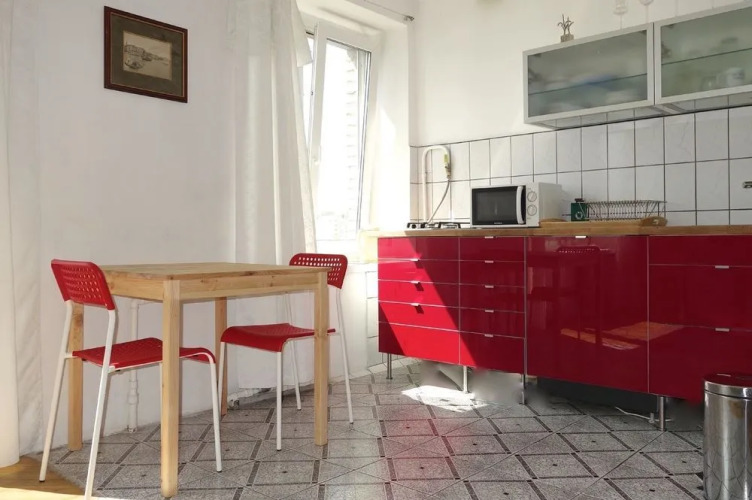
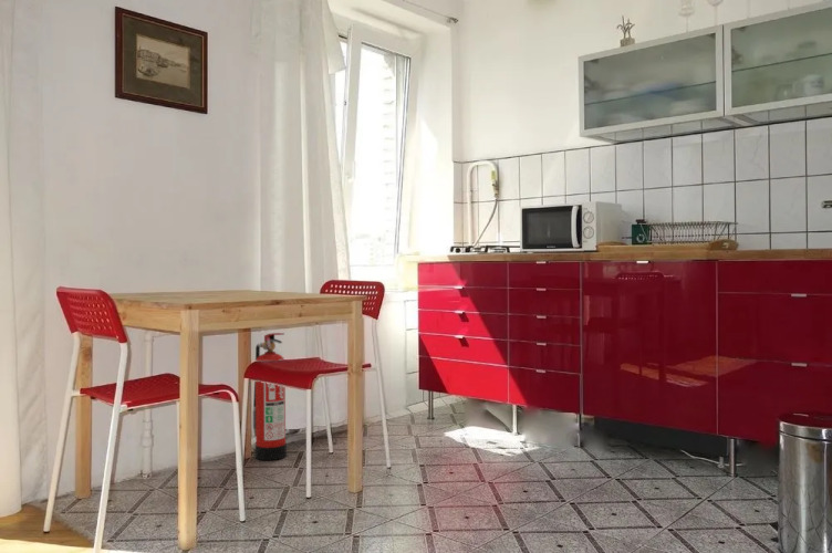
+ fire extinguisher [252,332,288,461]
